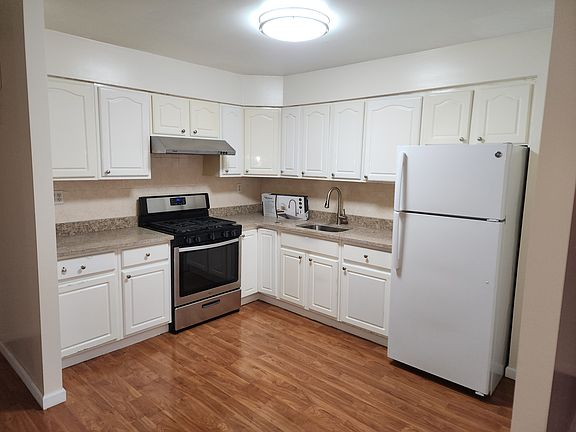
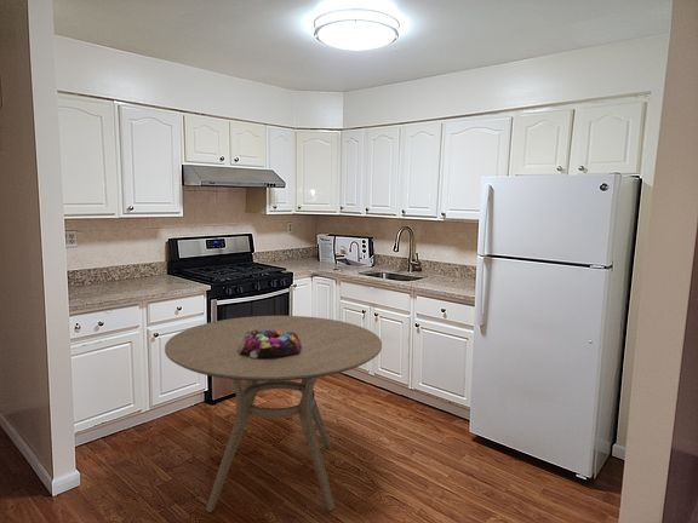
+ dining table [164,315,383,513]
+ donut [240,329,302,358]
